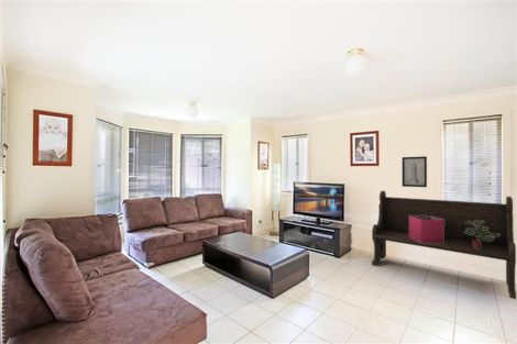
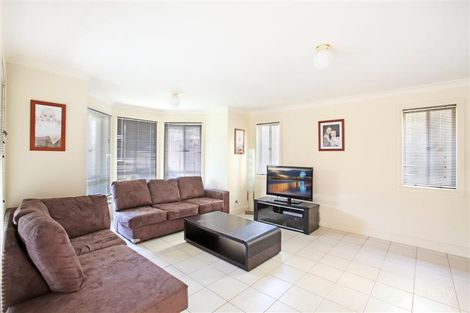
- wall art [402,155,428,188]
- bench [371,190,517,300]
- storage bin [409,215,444,243]
- potted plant [464,220,501,248]
